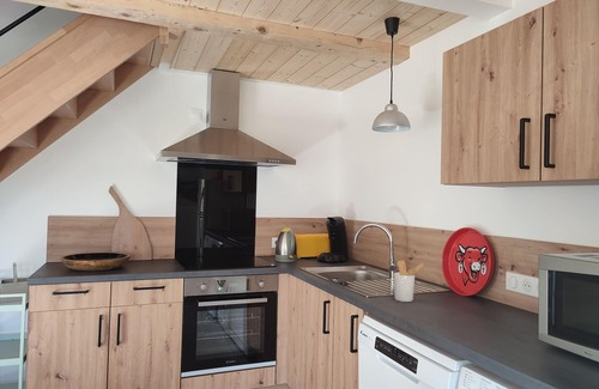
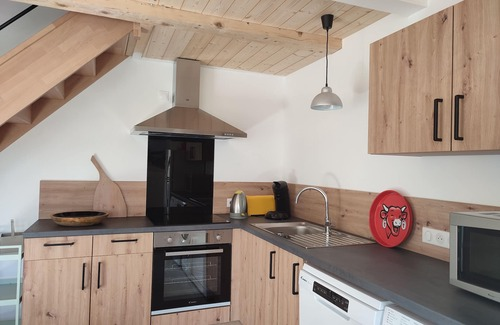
- utensil holder [393,259,425,303]
